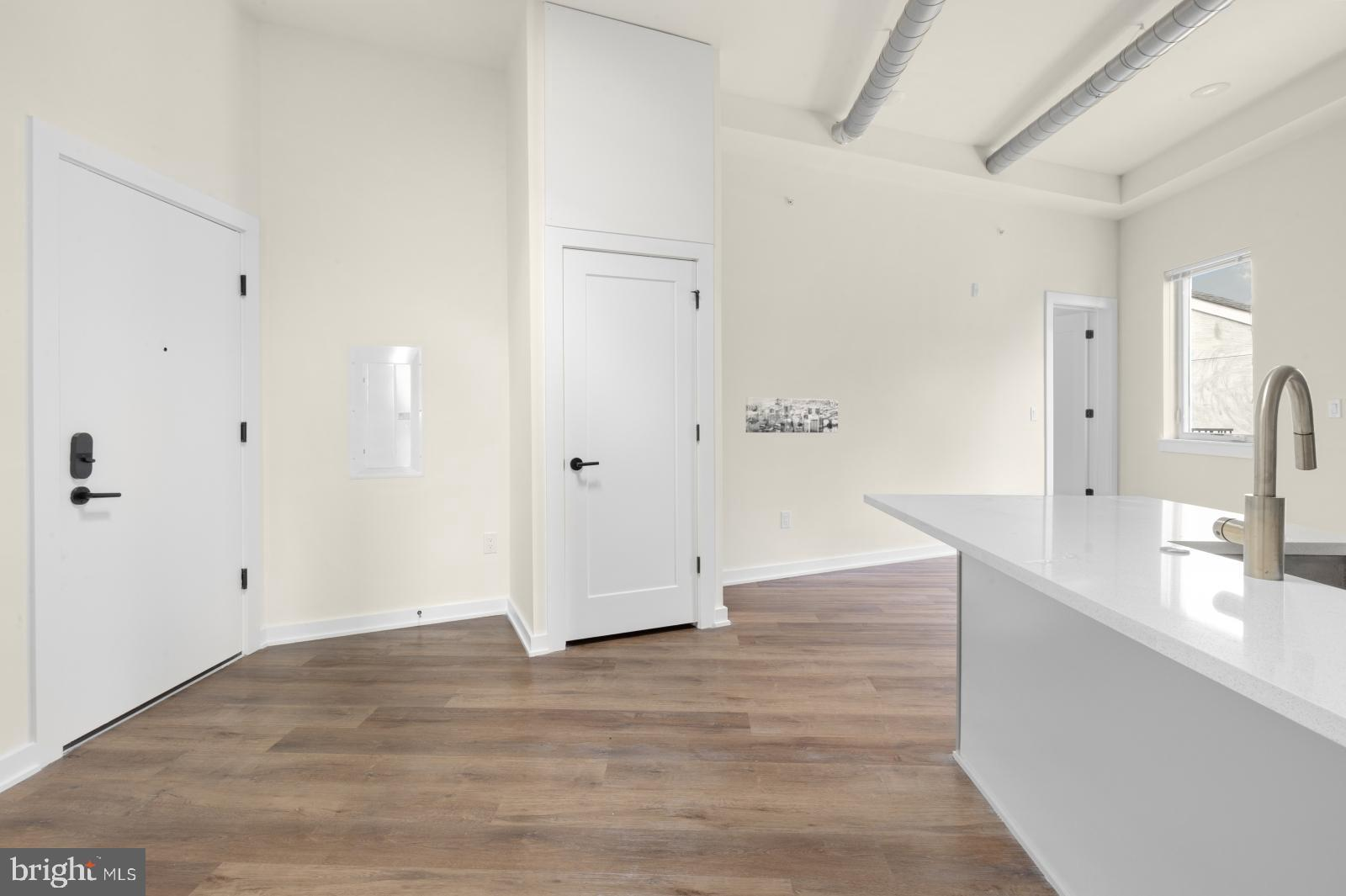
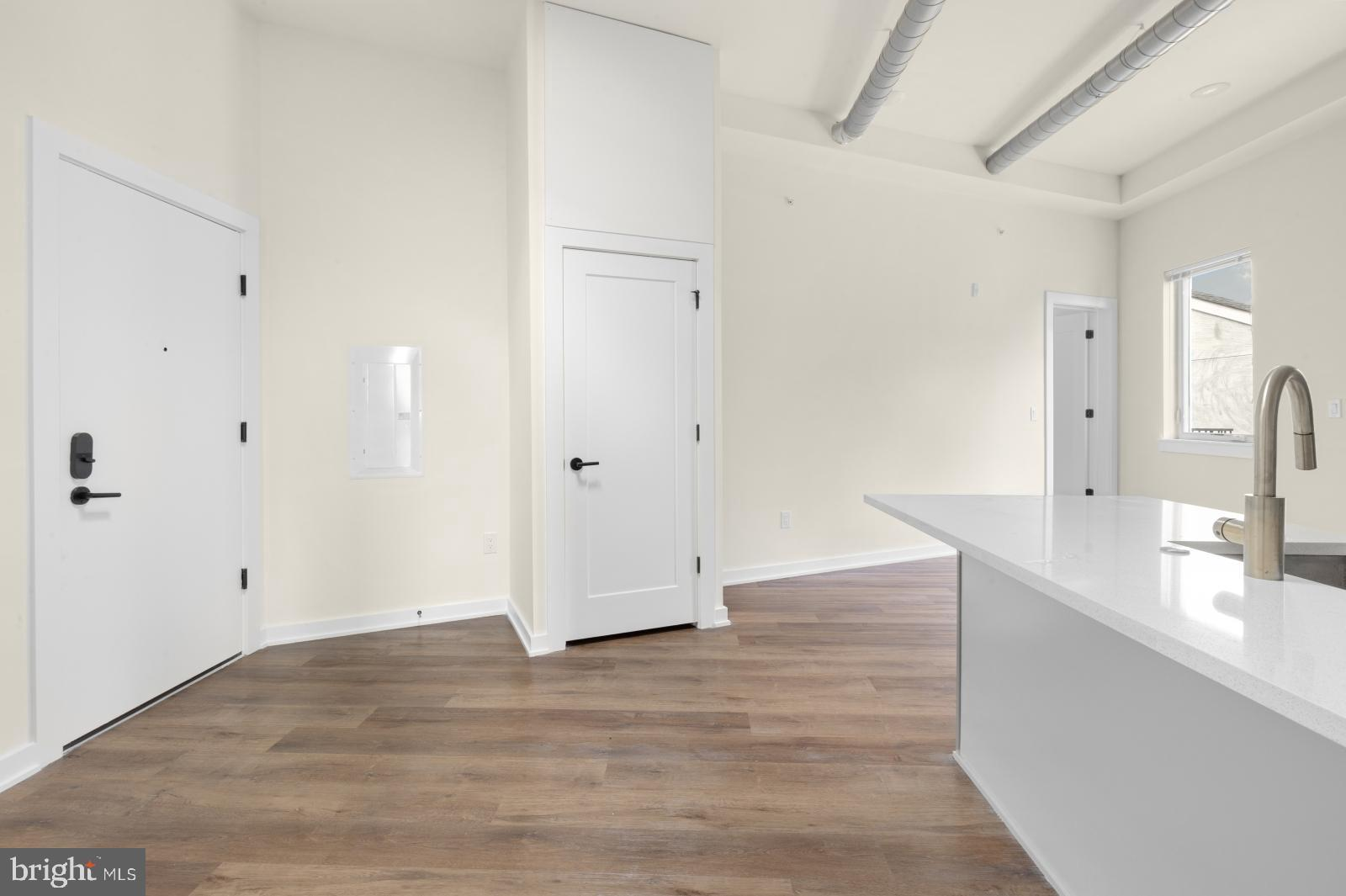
- wall art [745,396,839,433]
